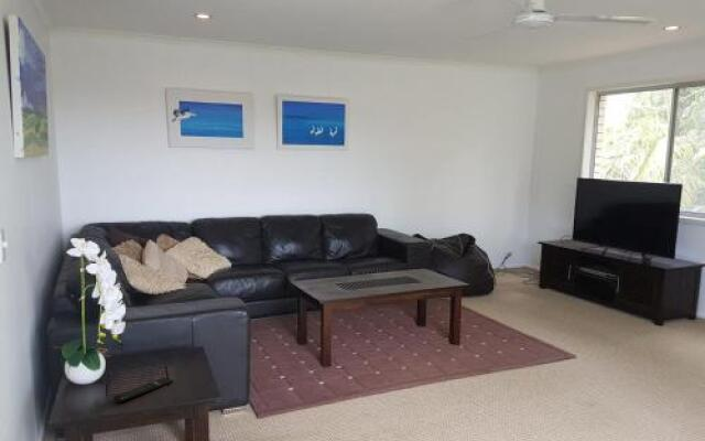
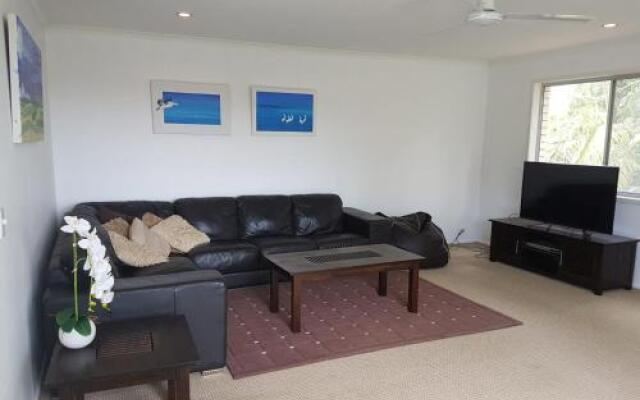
- remote control [112,376,174,404]
